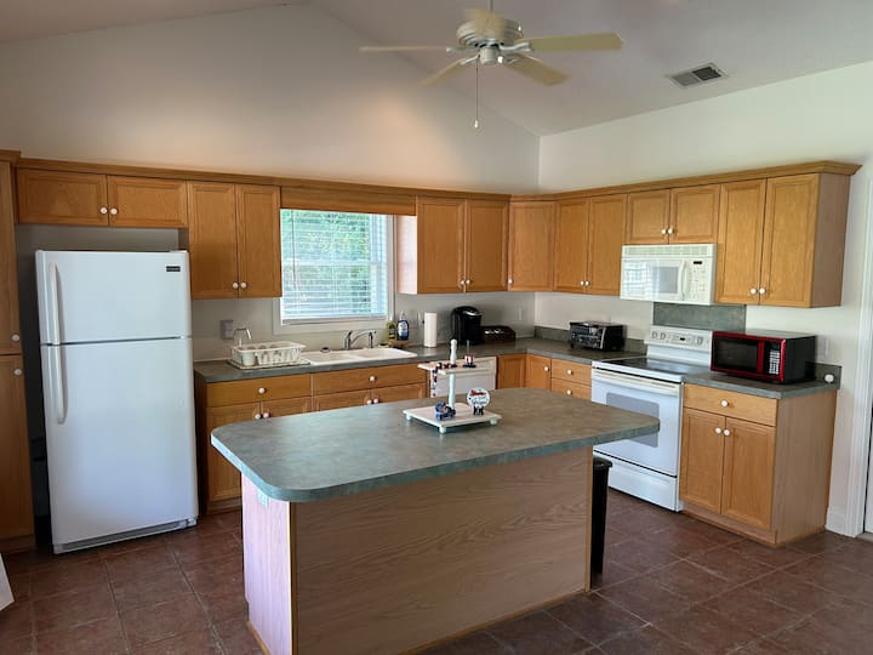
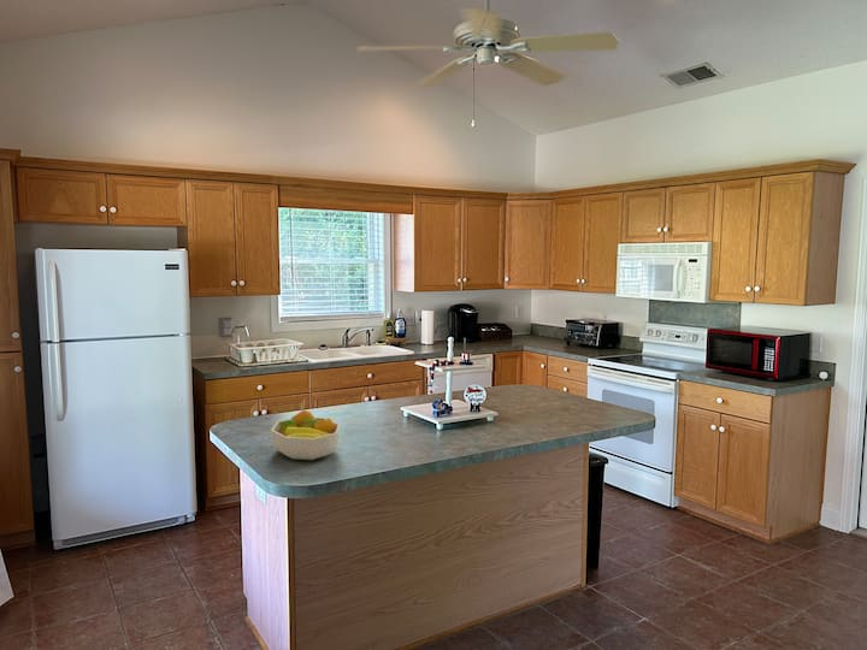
+ fruit bowl [270,408,341,461]
